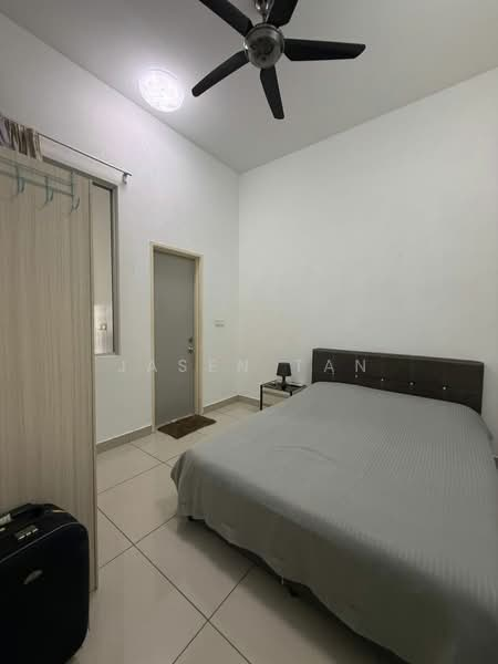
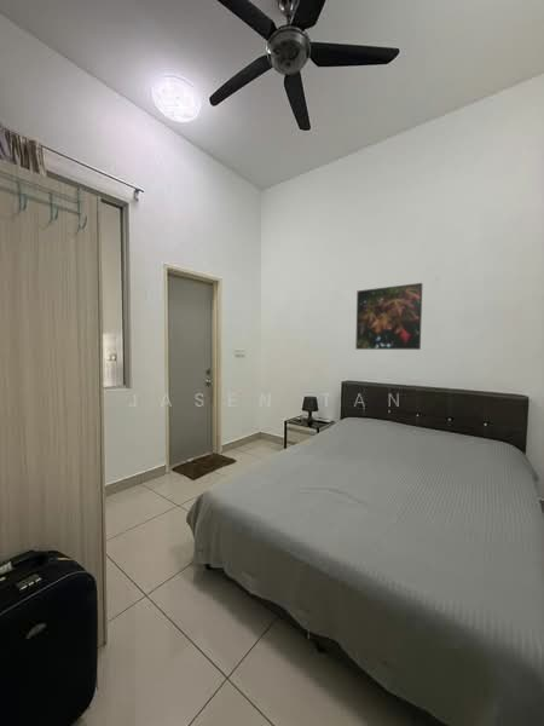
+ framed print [354,282,423,351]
